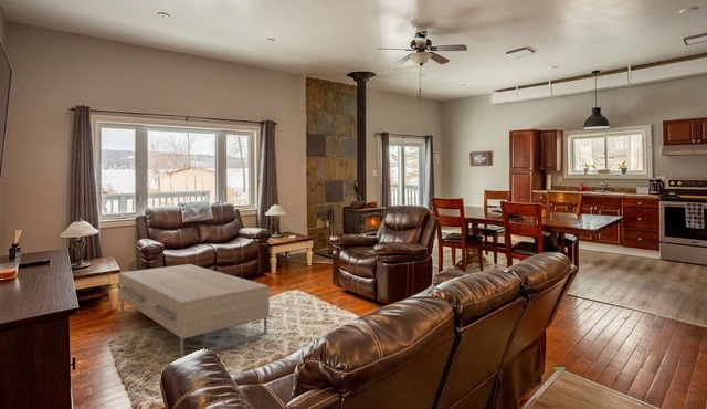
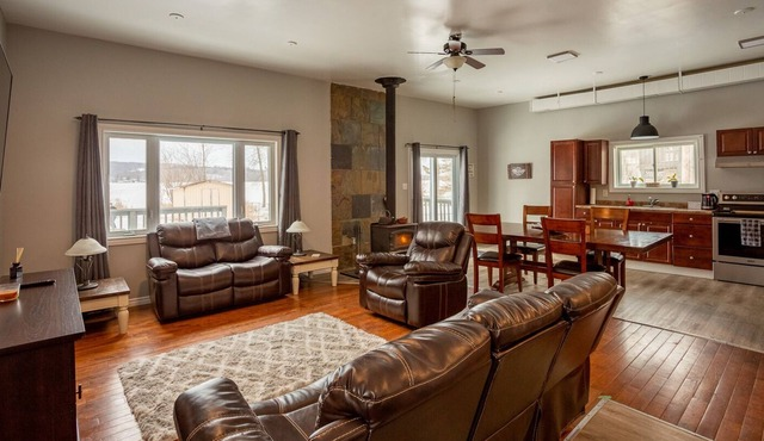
- coffee table [118,263,271,359]
